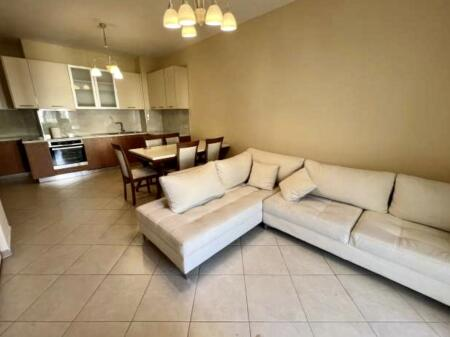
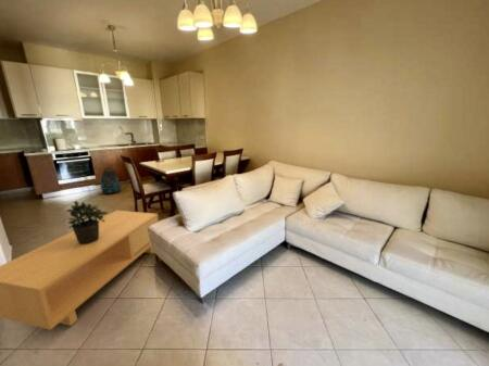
+ vacuum cleaner [100,166,122,194]
+ coffee table [0,210,160,331]
+ potted plant [65,200,109,244]
